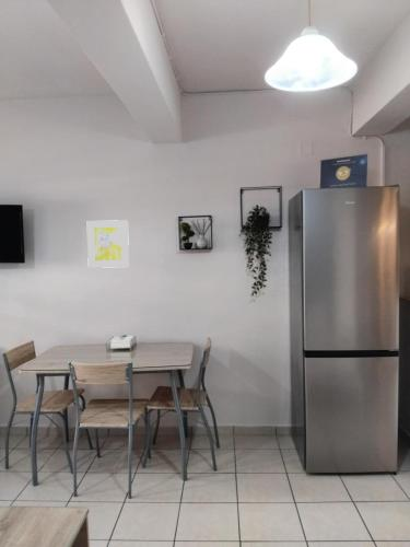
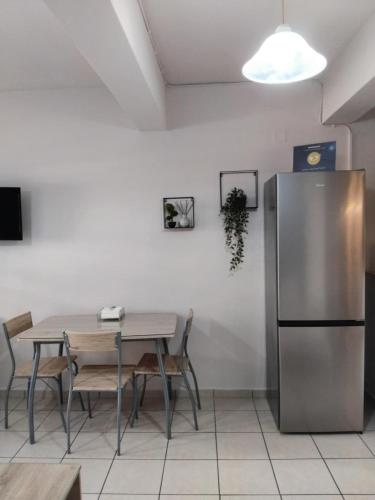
- wall art [86,219,130,269]
